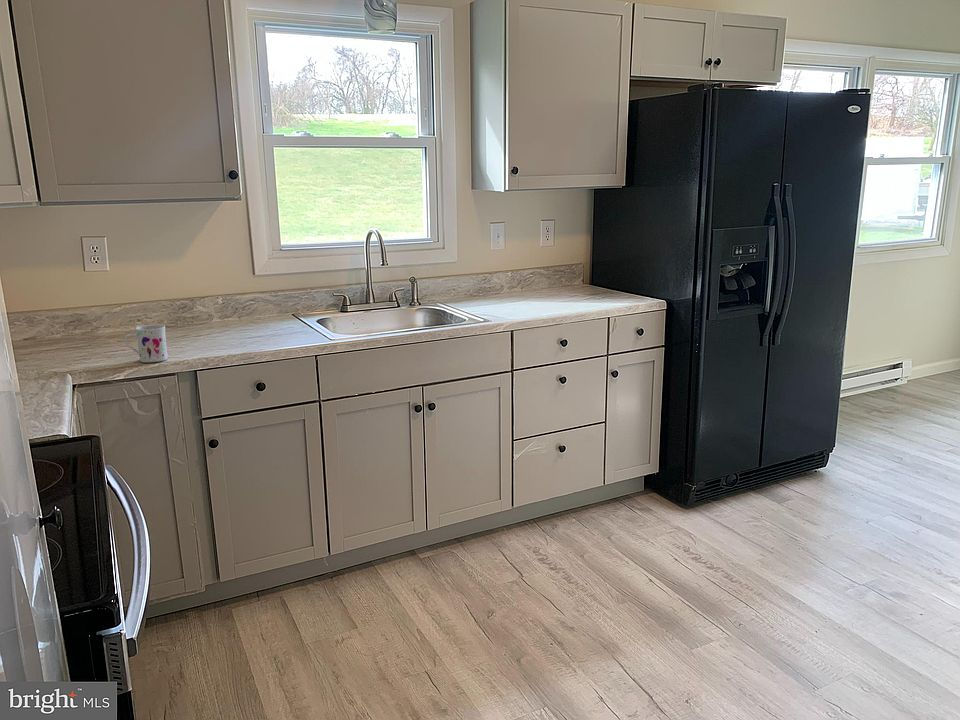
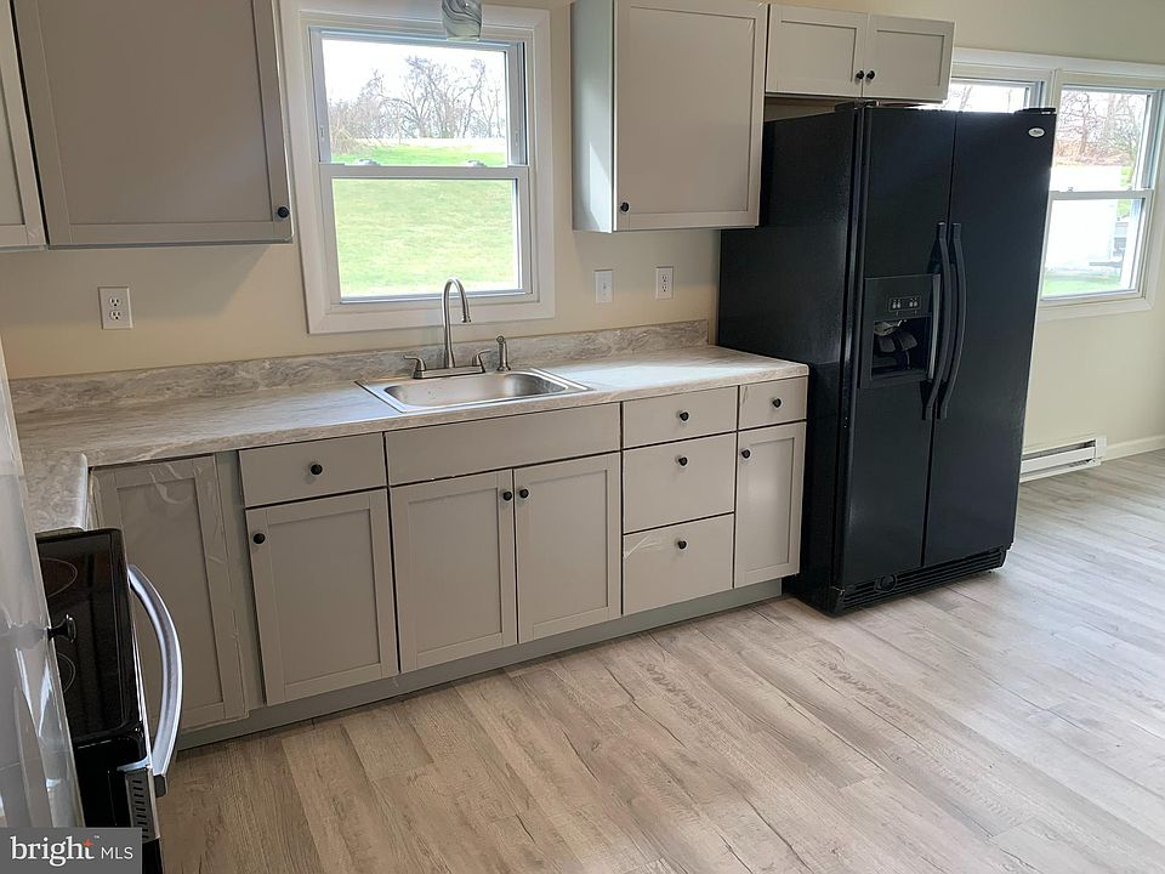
- mug [124,324,169,363]
